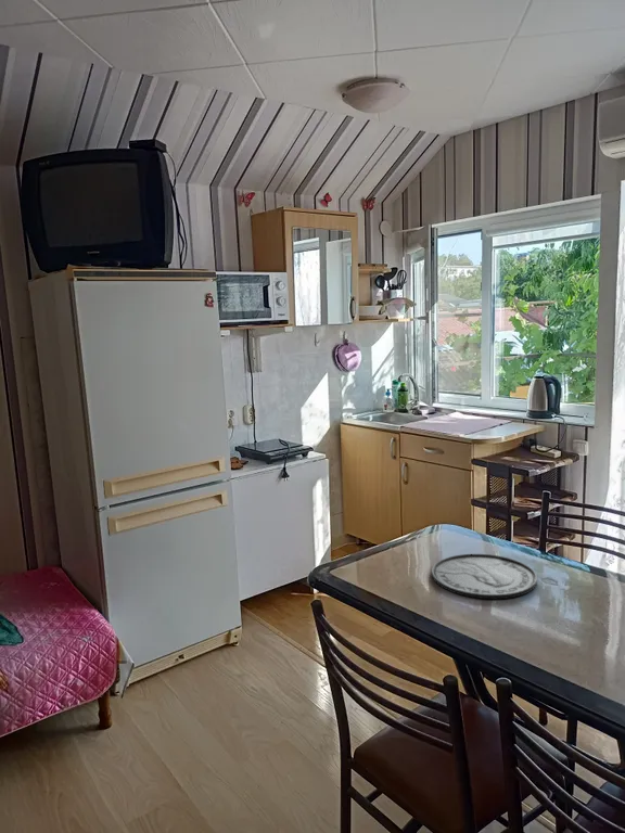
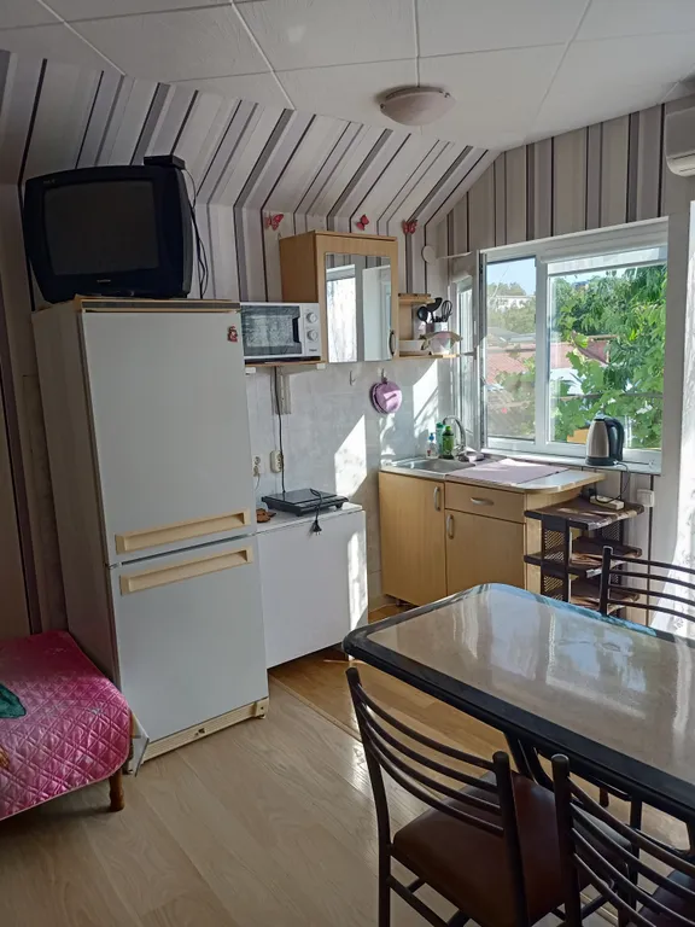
- plate [431,553,538,600]
